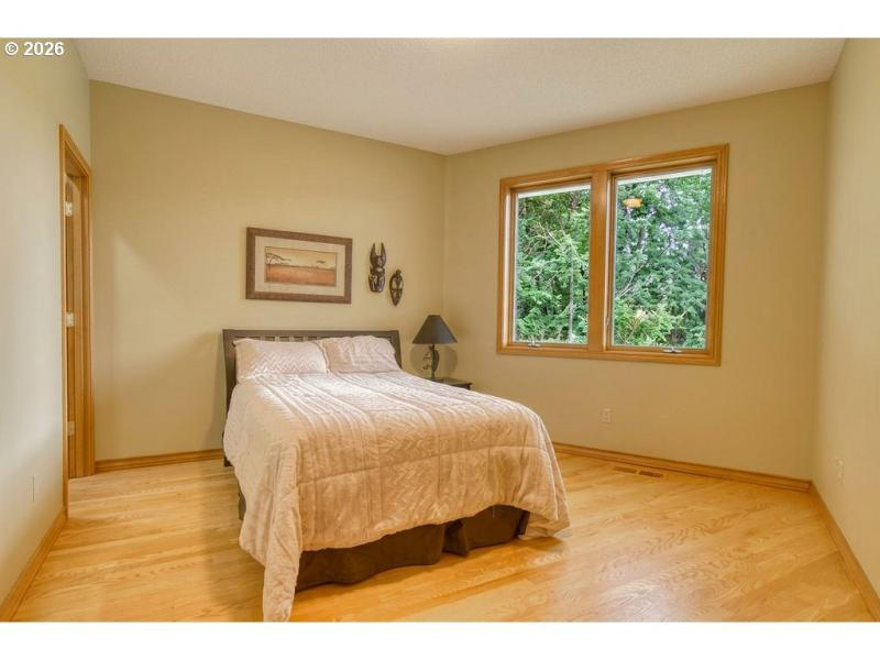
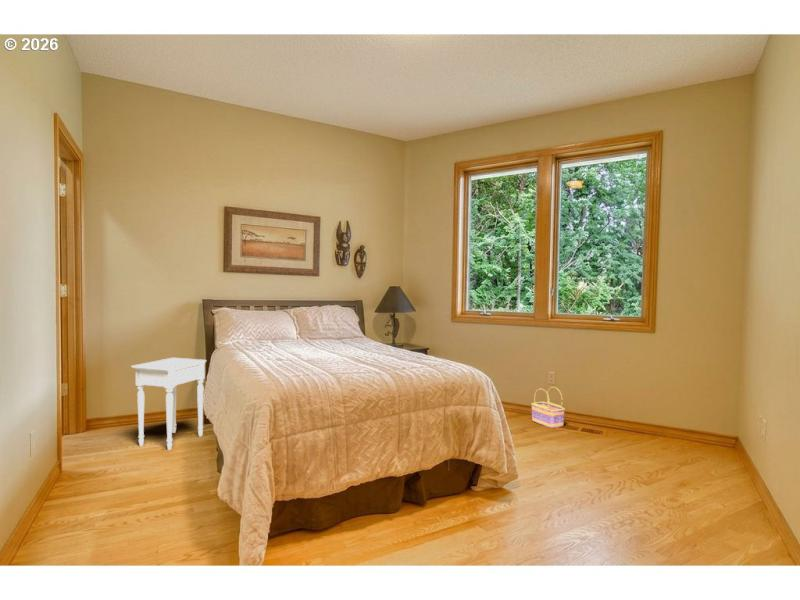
+ basket [531,386,566,429]
+ nightstand [130,357,207,451]
